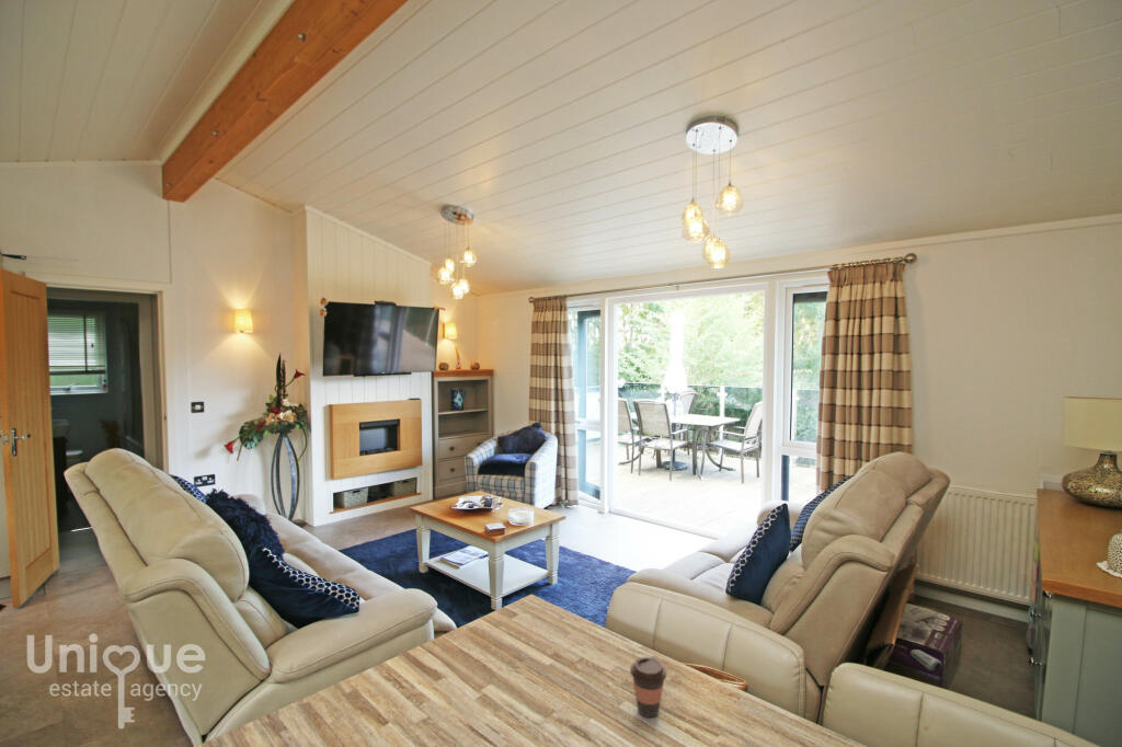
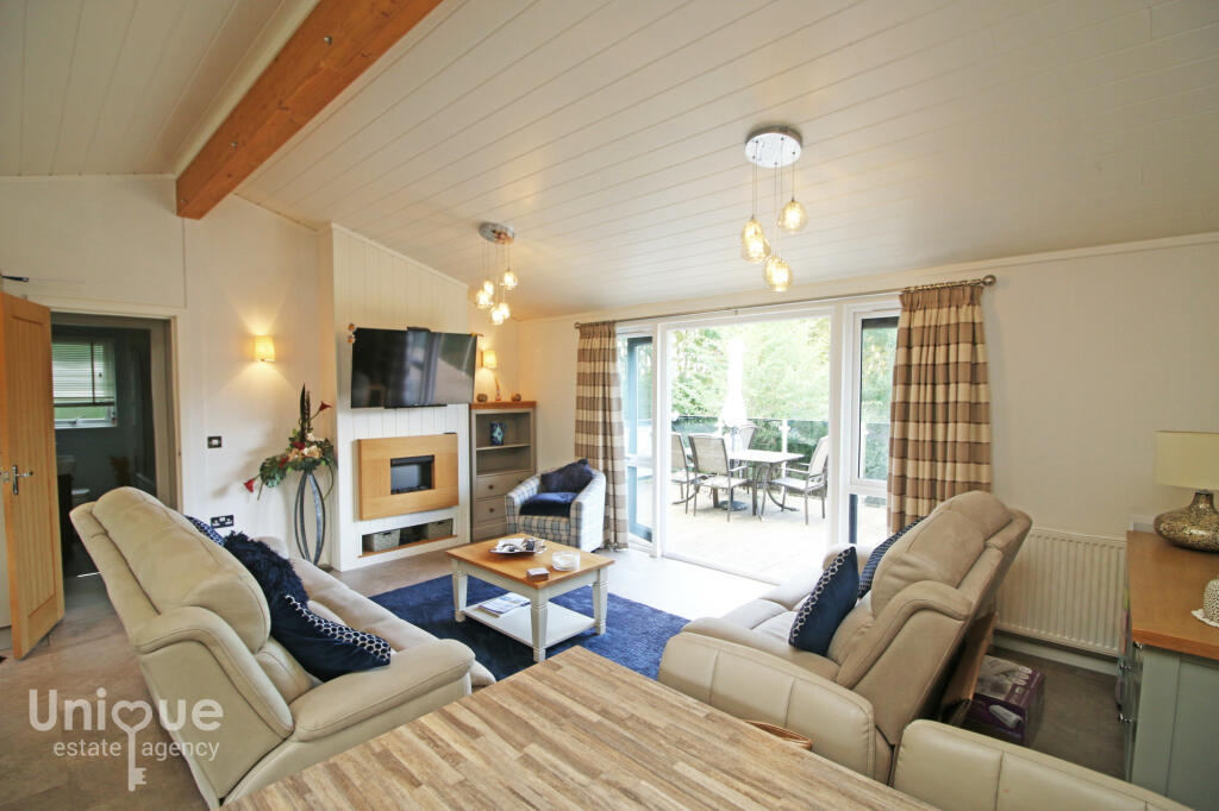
- coffee cup [629,656,667,719]
